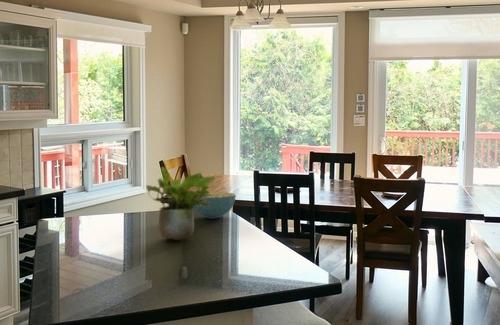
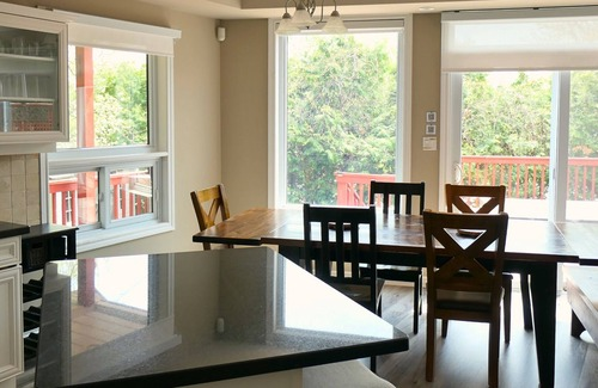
- potted plant [145,166,216,241]
- cereal bowl [193,191,237,219]
